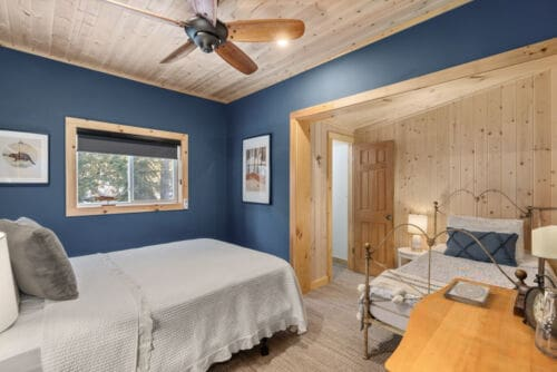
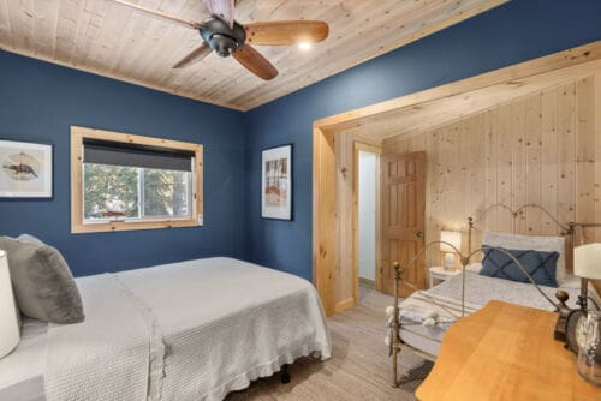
- book [442,280,491,309]
